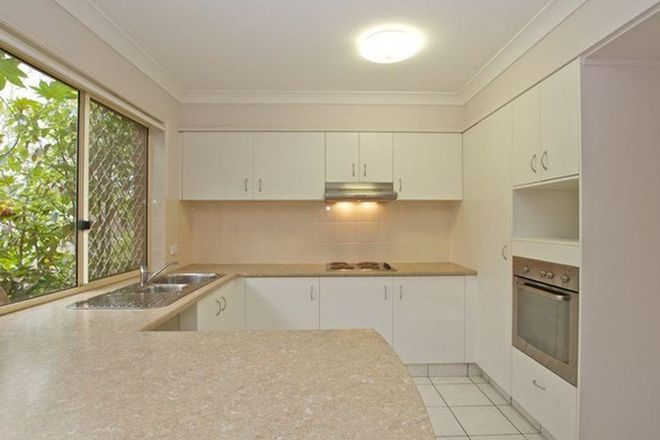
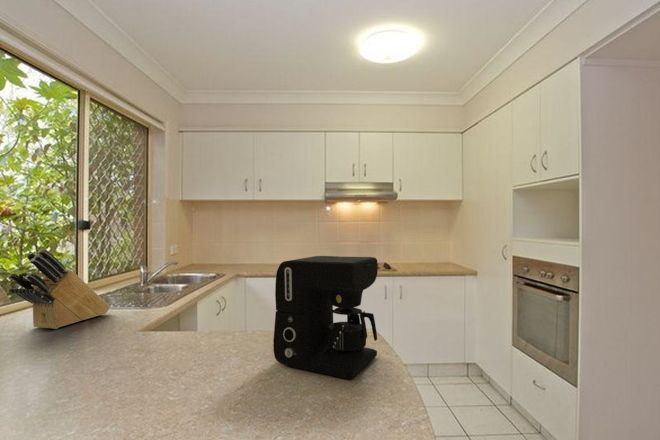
+ coffee maker [272,255,379,380]
+ knife block [8,248,111,330]
